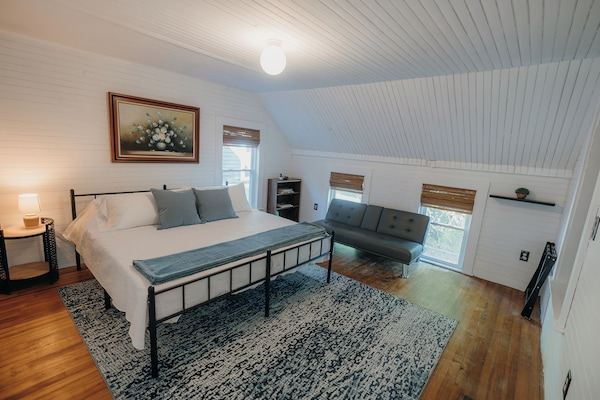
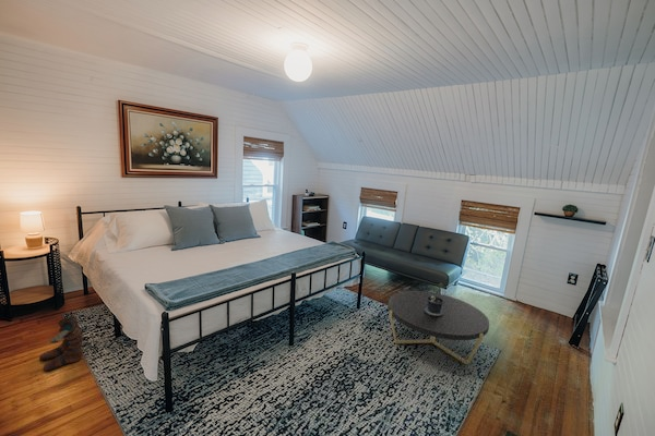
+ potted plant [425,282,444,319]
+ boots [38,314,84,372]
+ coffee table [386,290,490,365]
